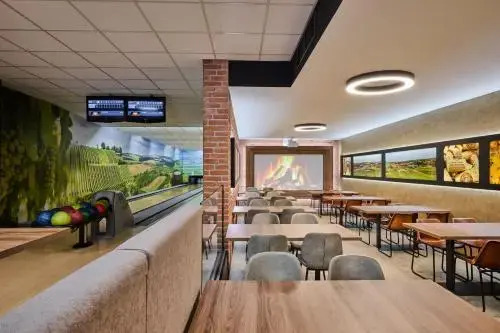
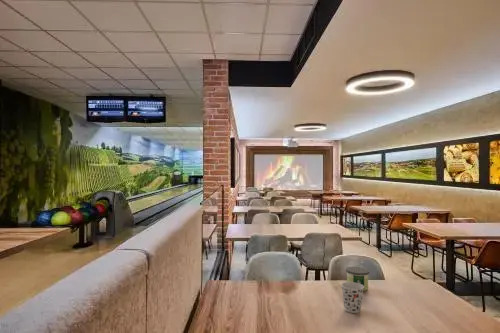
+ candle [345,266,370,292]
+ cup [340,281,364,314]
